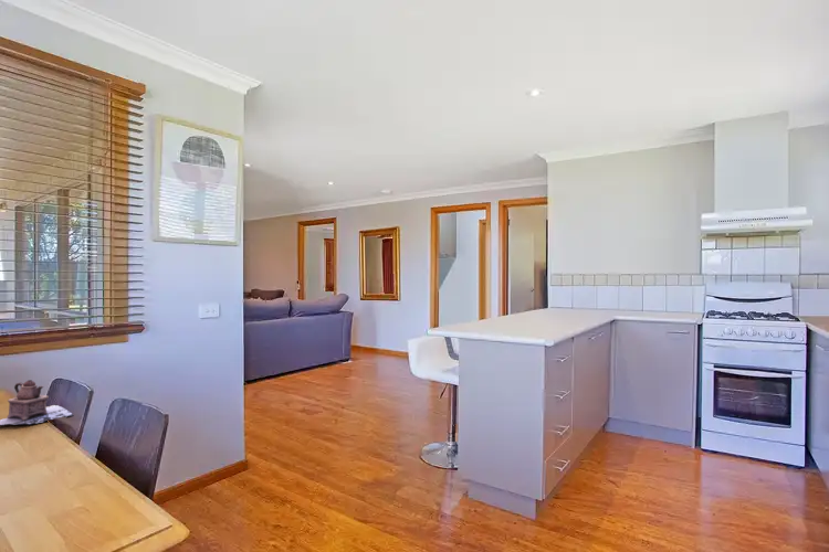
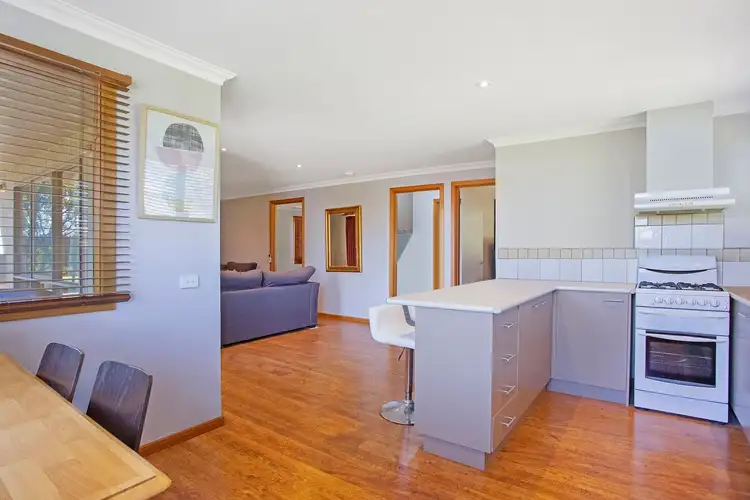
- teapot [0,379,74,426]
